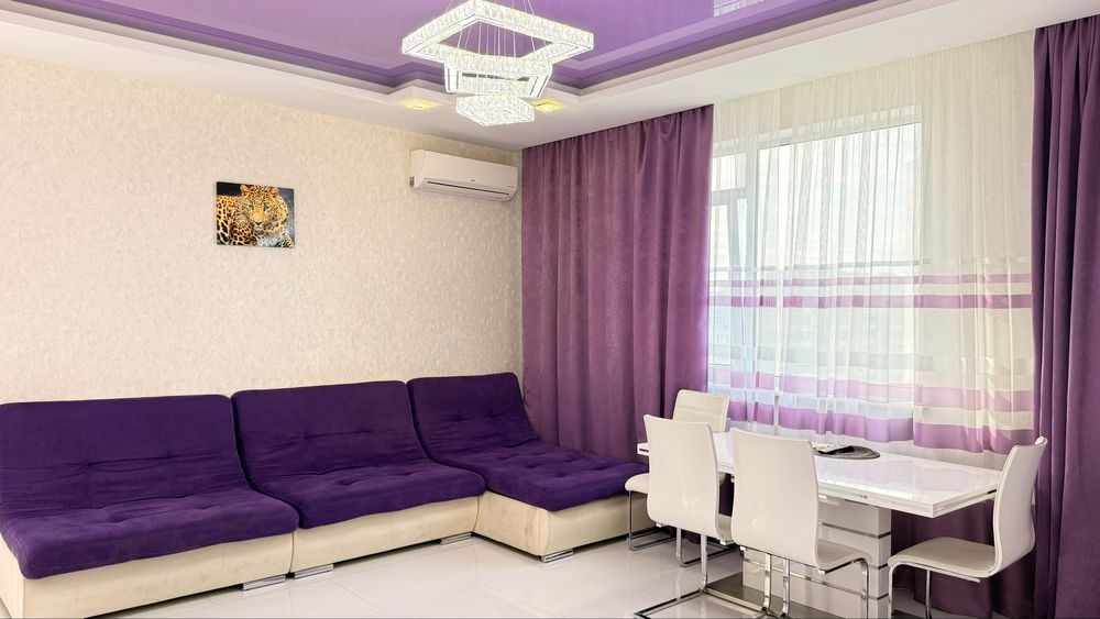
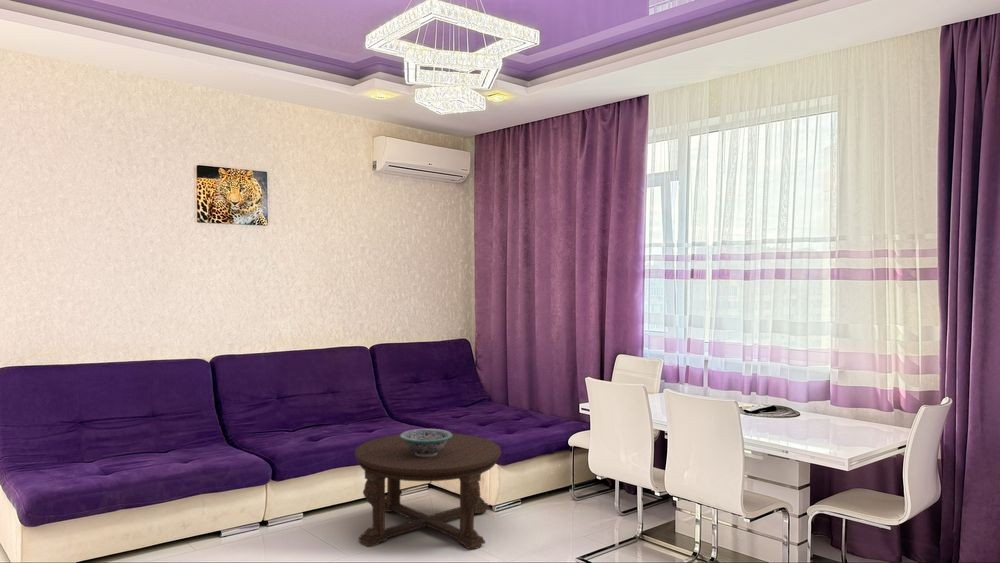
+ coffee table [354,432,502,550]
+ decorative bowl [400,428,452,457]
